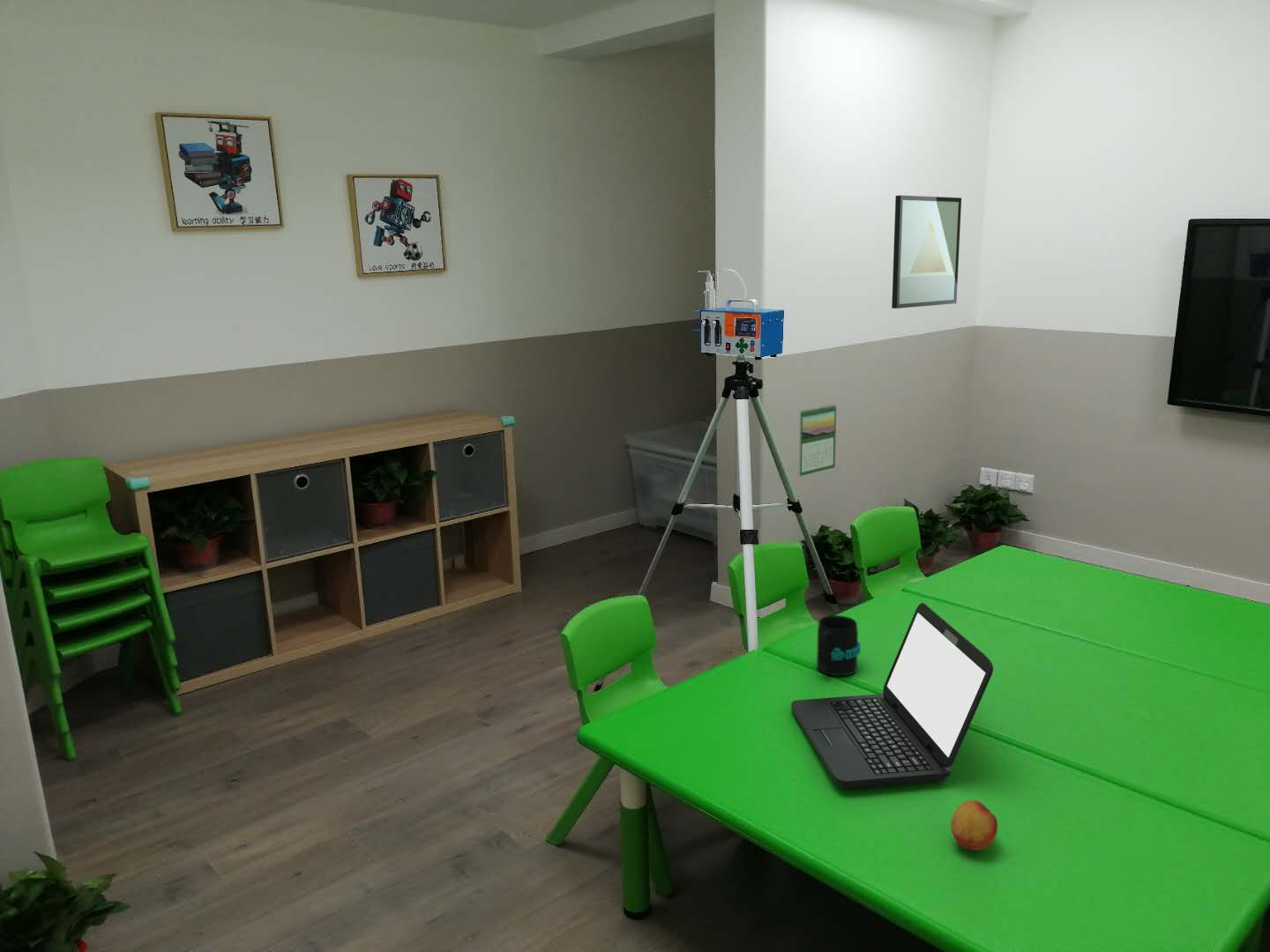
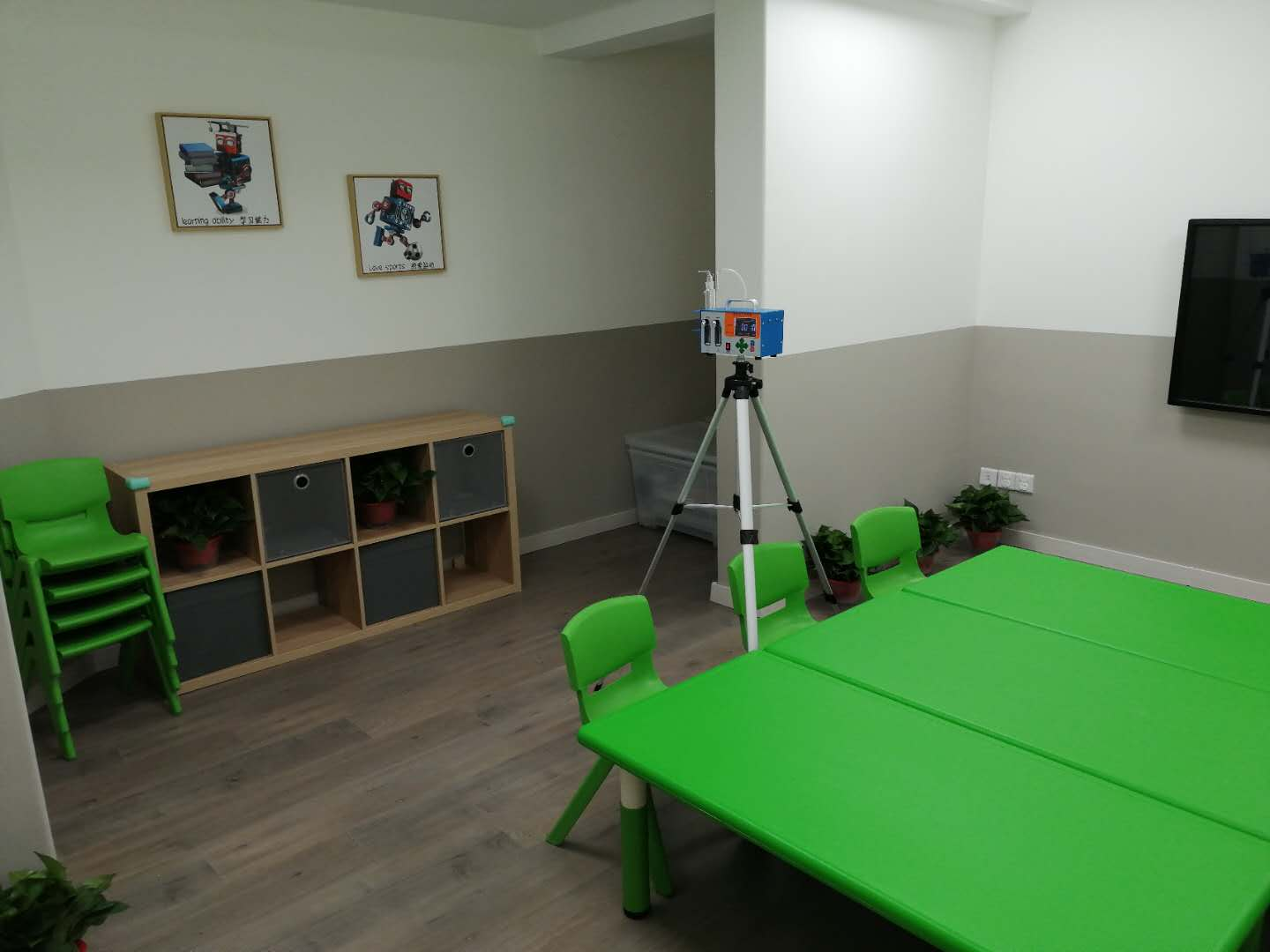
- laptop [790,602,994,790]
- wall art [891,195,962,309]
- calendar [798,403,837,477]
- fruit [950,800,998,852]
- mug [816,614,862,677]
